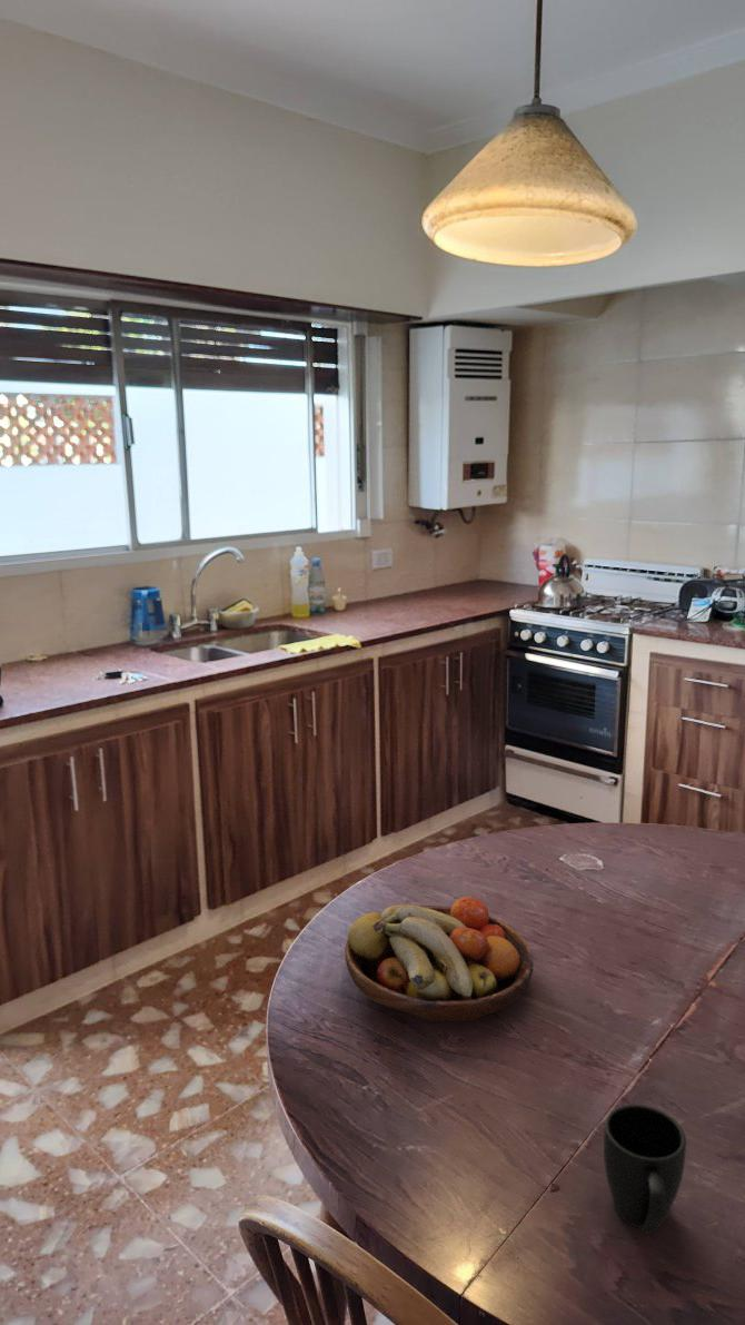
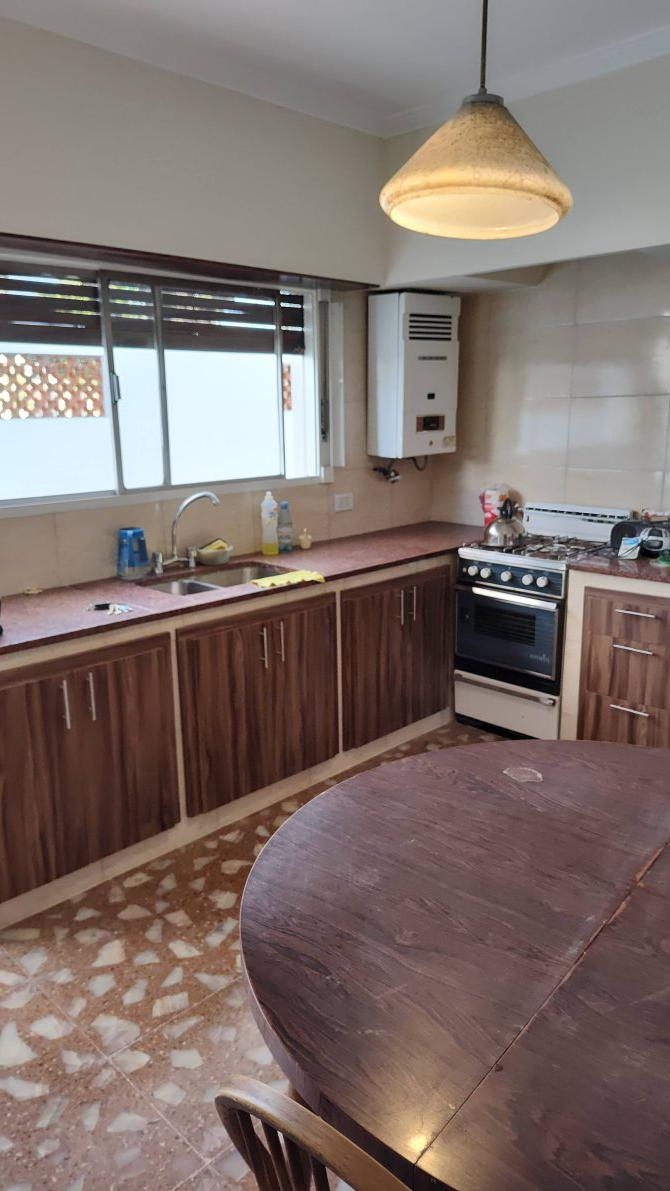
- mug [603,1104,687,1235]
- fruit bowl [344,896,535,1024]
